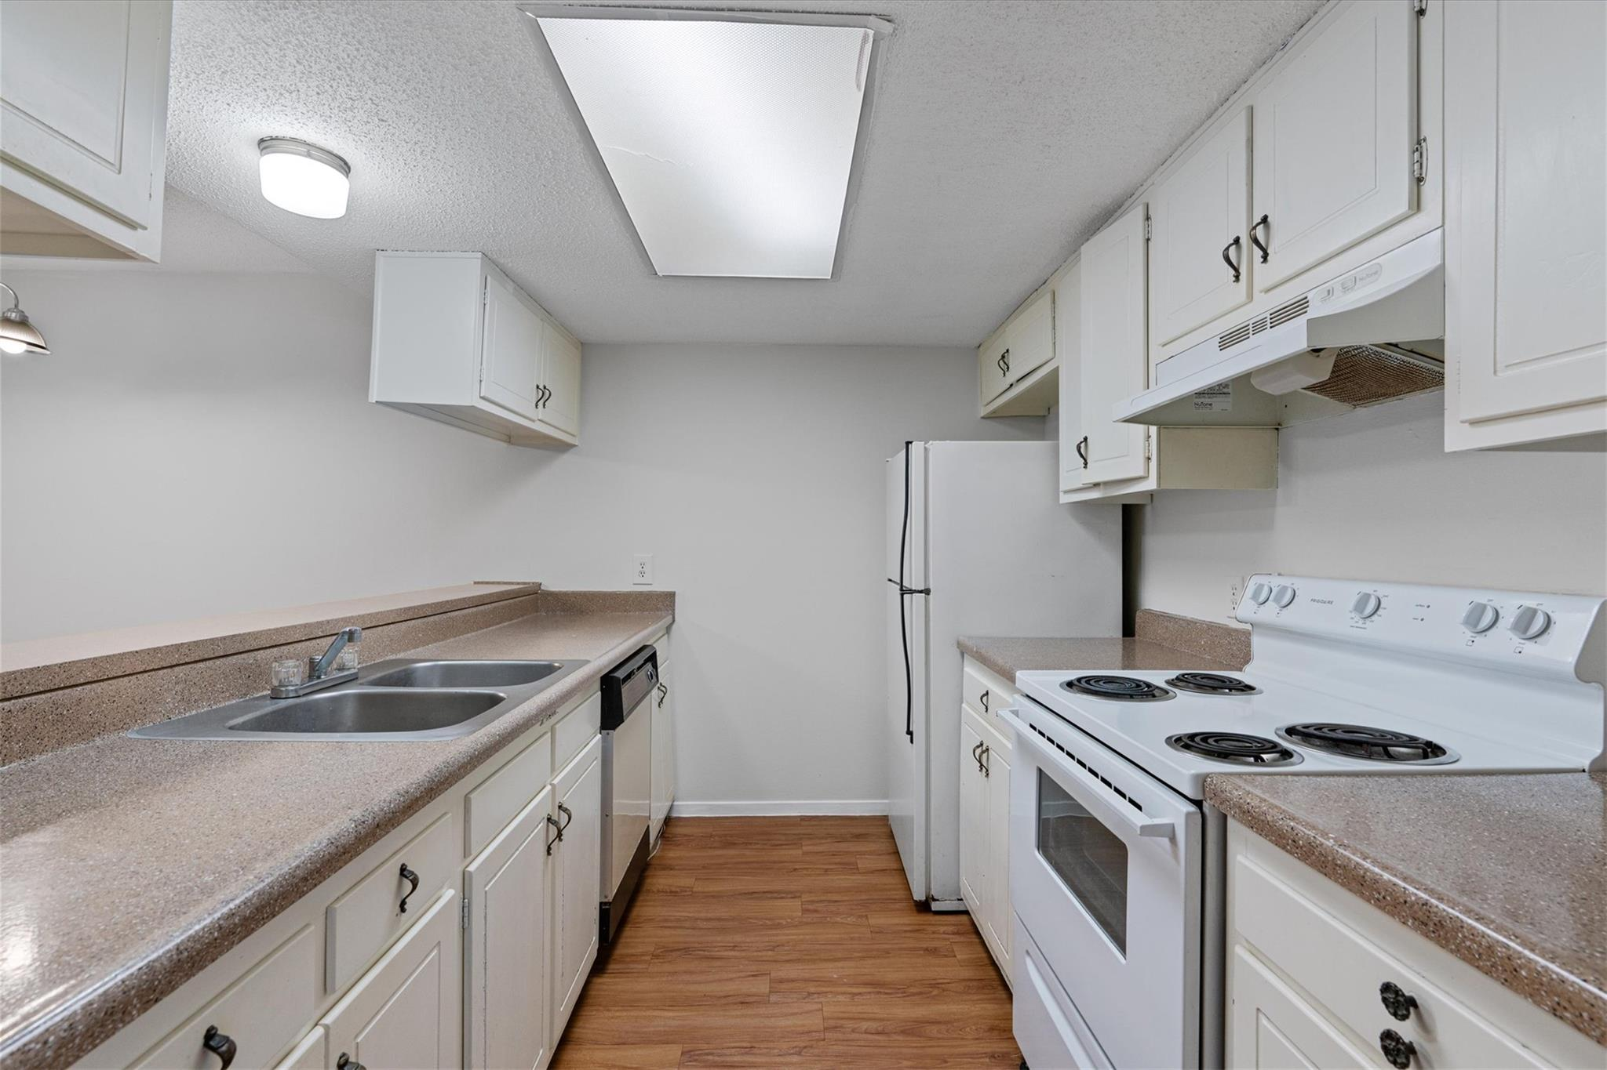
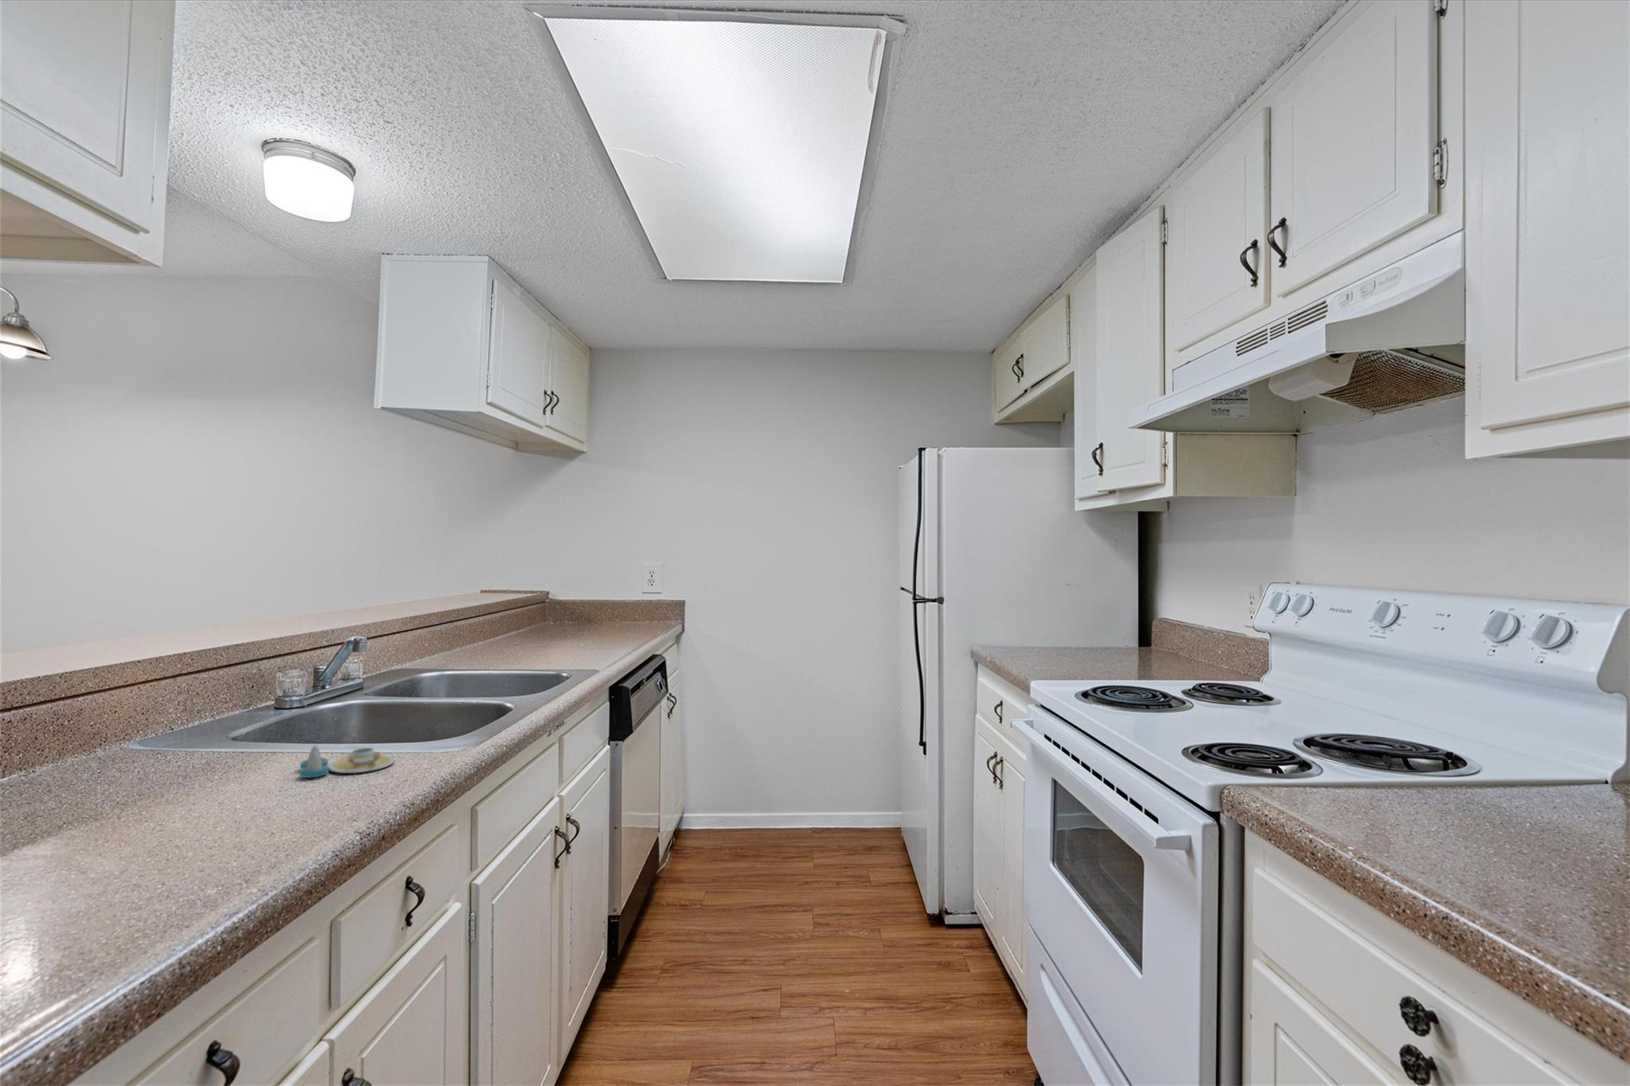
+ salt and pepper shaker set [298,744,395,779]
